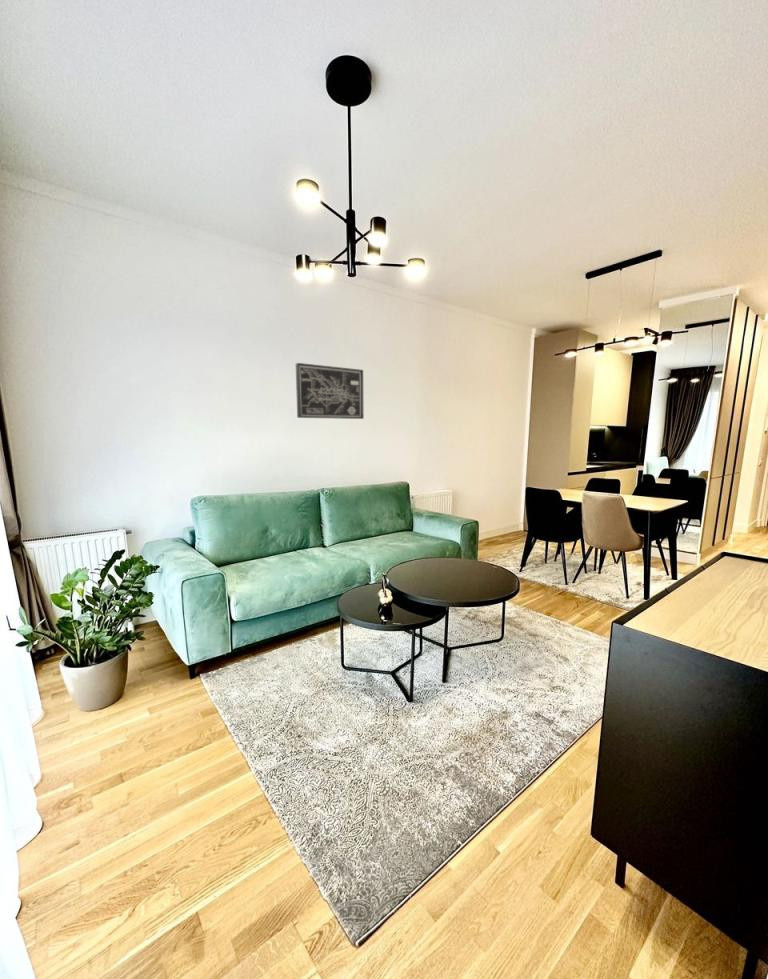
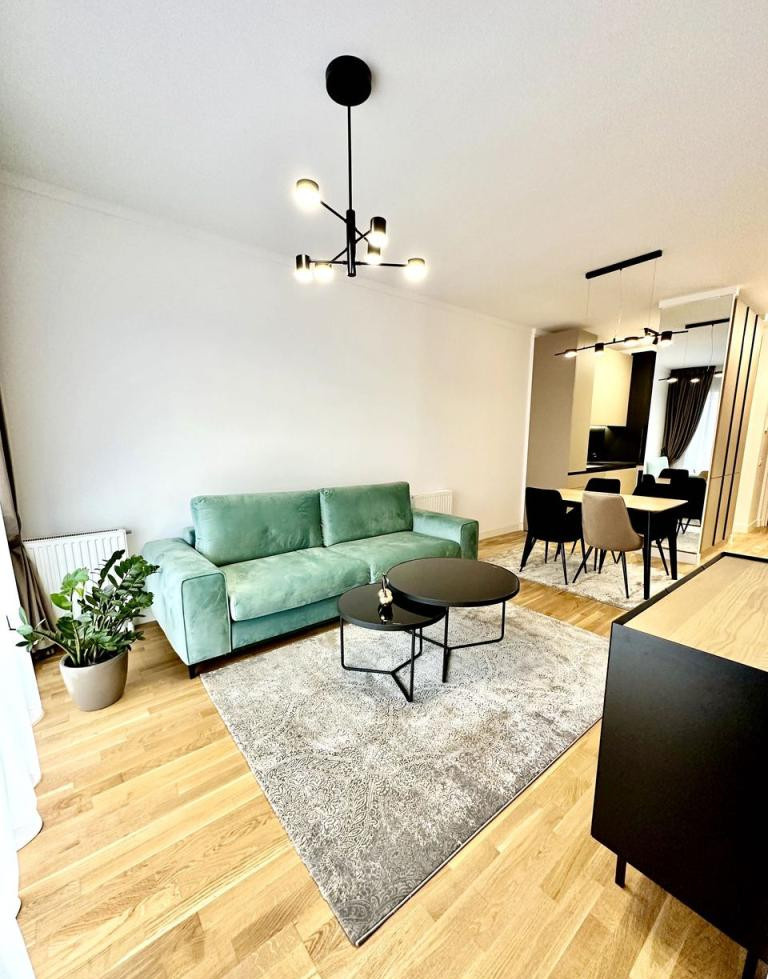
- wall art [295,362,365,420]
